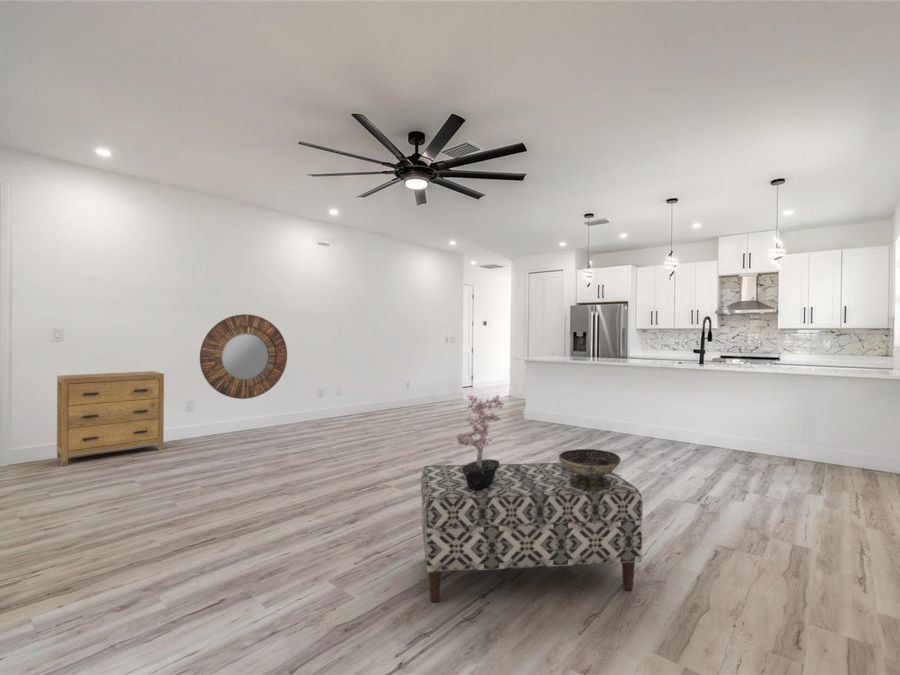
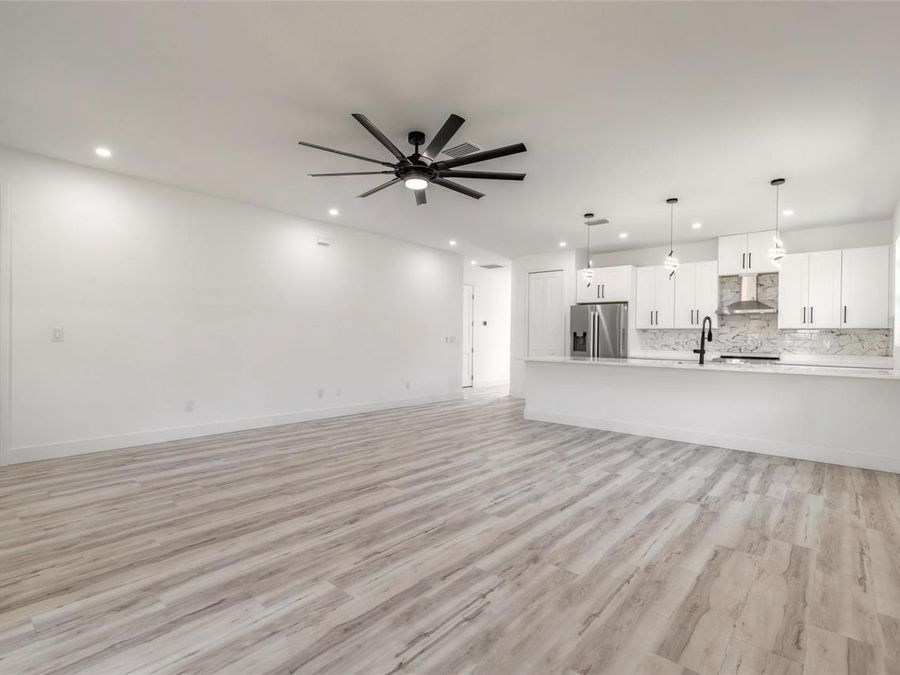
- dresser [56,370,165,467]
- potted plant [455,394,505,490]
- decorative bowl [558,448,622,490]
- home mirror [199,313,288,400]
- bench [420,462,644,603]
